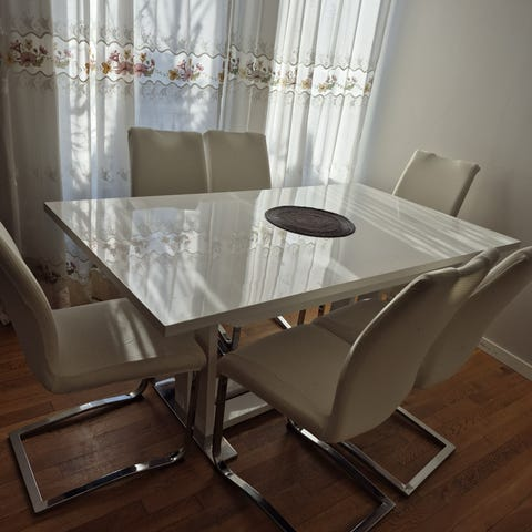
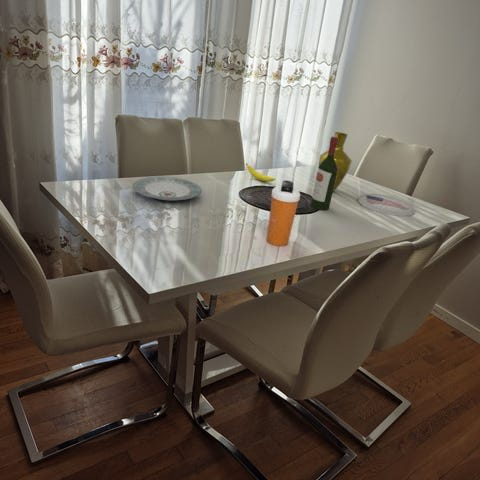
+ plate [132,176,203,202]
+ shaker bottle [266,179,301,247]
+ plate [357,193,416,218]
+ vase [318,131,353,193]
+ banana [245,163,276,183]
+ wine bottle [310,136,338,211]
